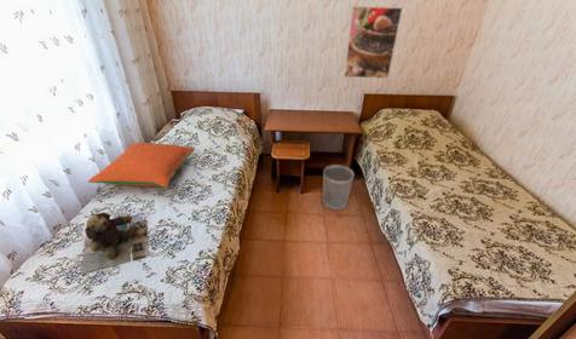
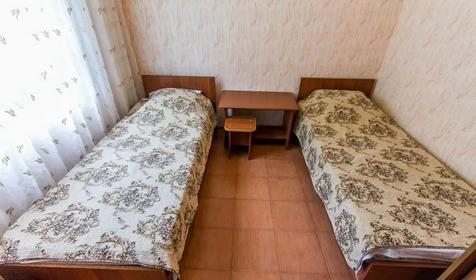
- pillow [87,142,196,189]
- teddy bear [80,211,150,275]
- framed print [342,5,404,80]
- wastebasket [322,163,356,211]
